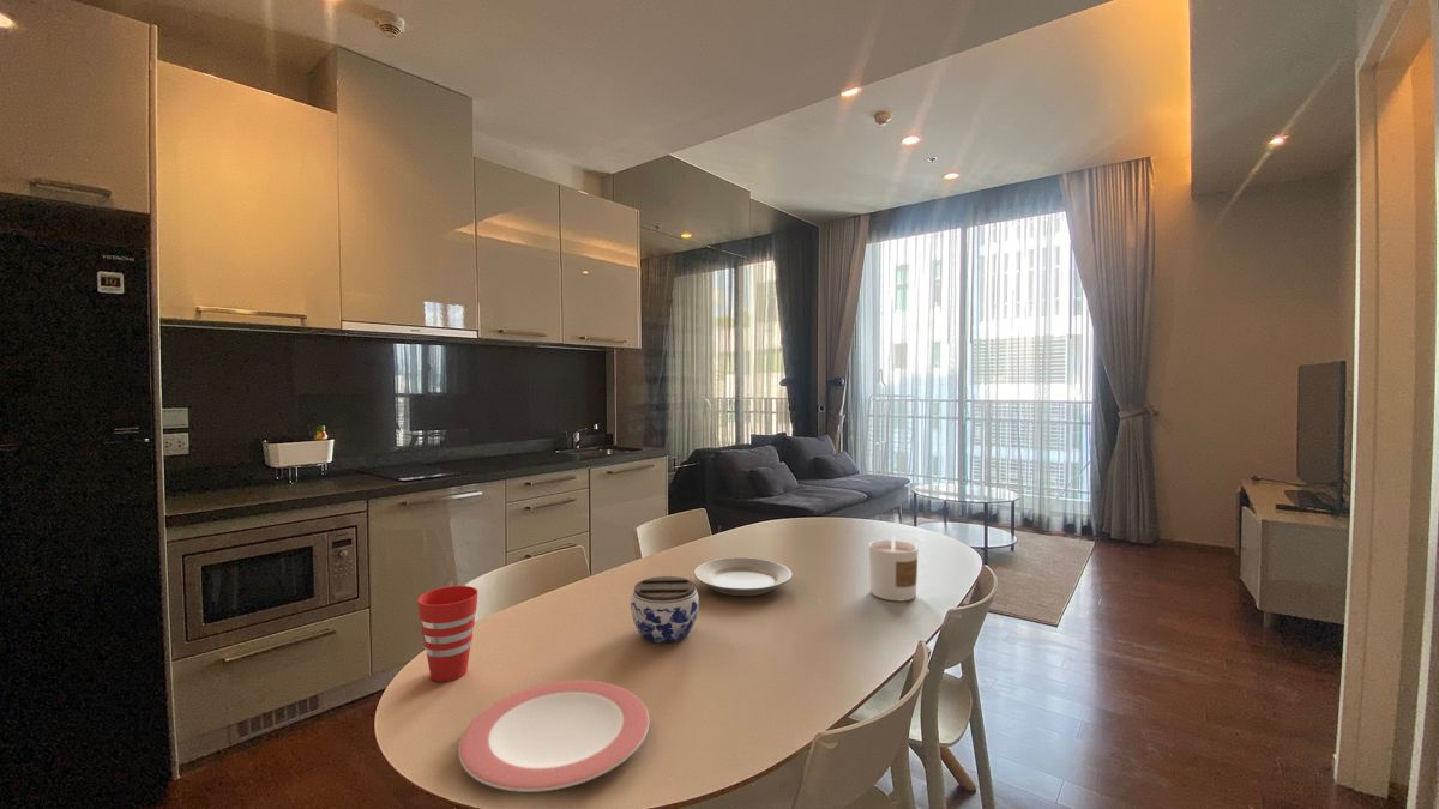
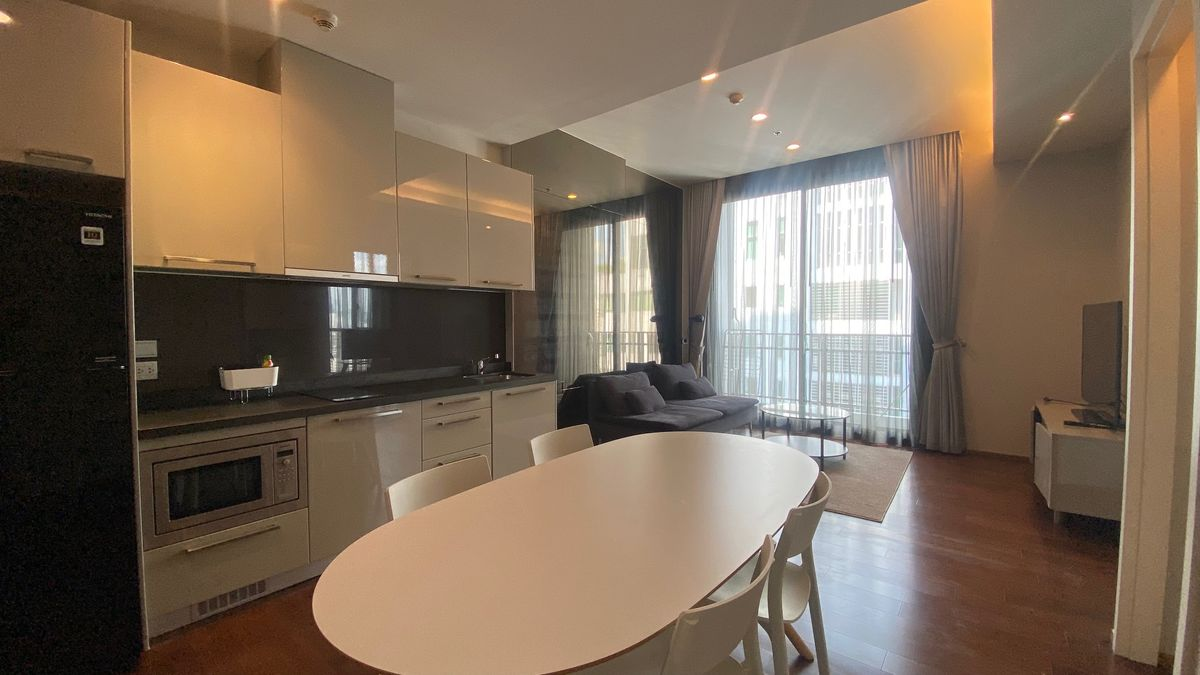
- jar [630,575,700,645]
- cup [416,585,478,682]
- candle [868,536,919,602]
- plate [457,680,650,793]
- plate [693,556,793,597]
